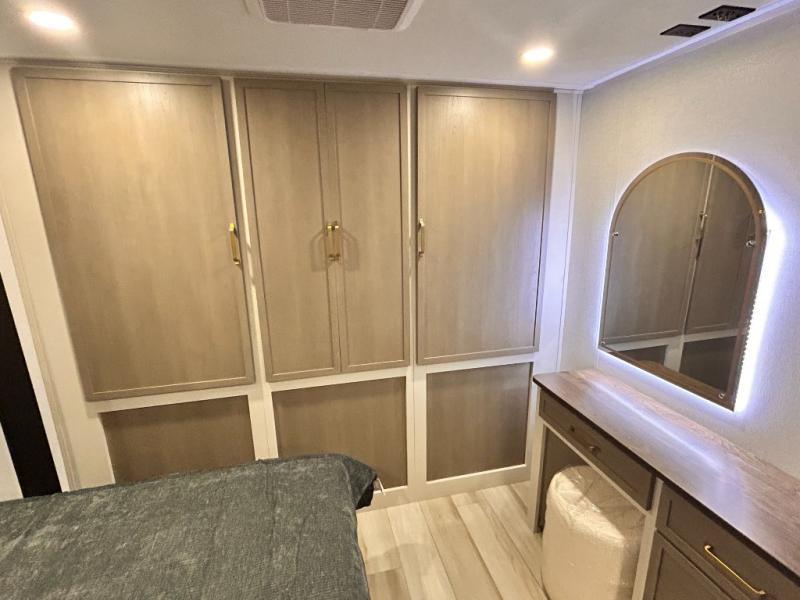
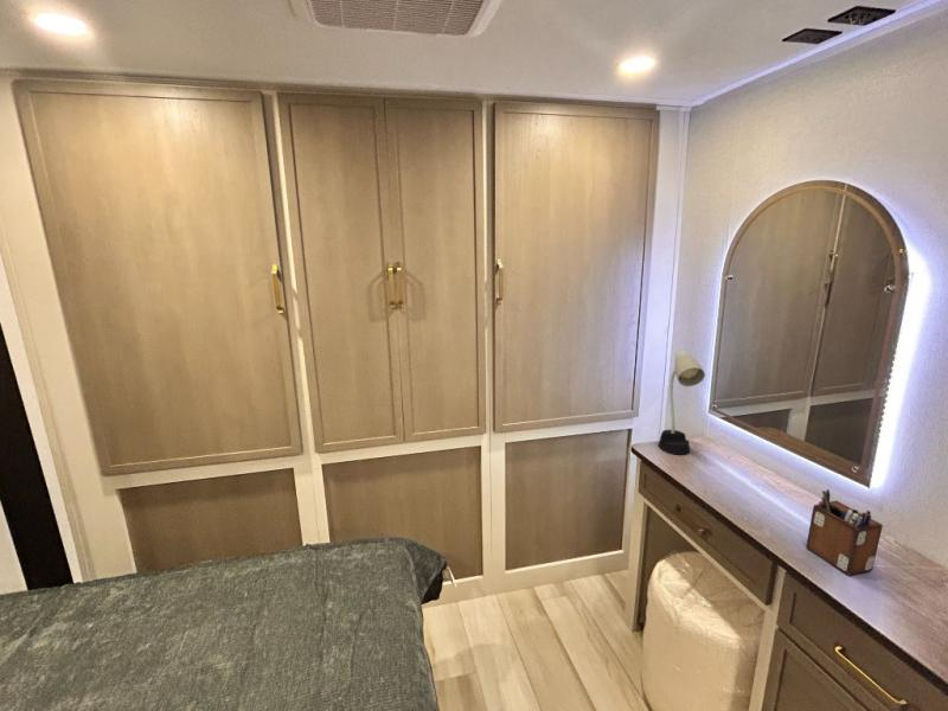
+ desk lamp [656,348,706,456]
+ desk organizer [805,488,884,577]
